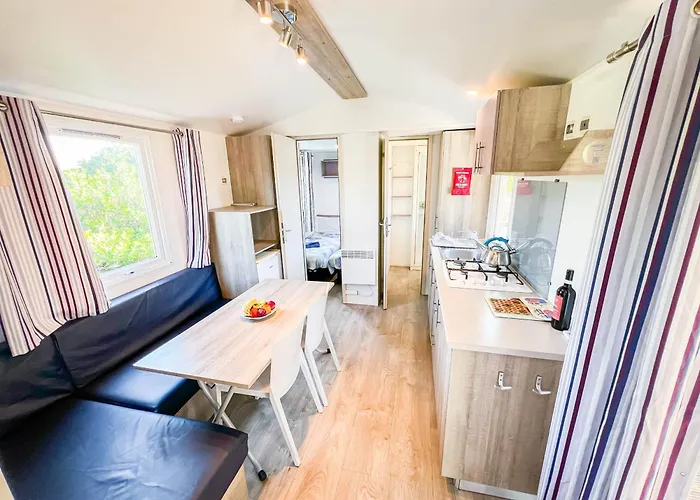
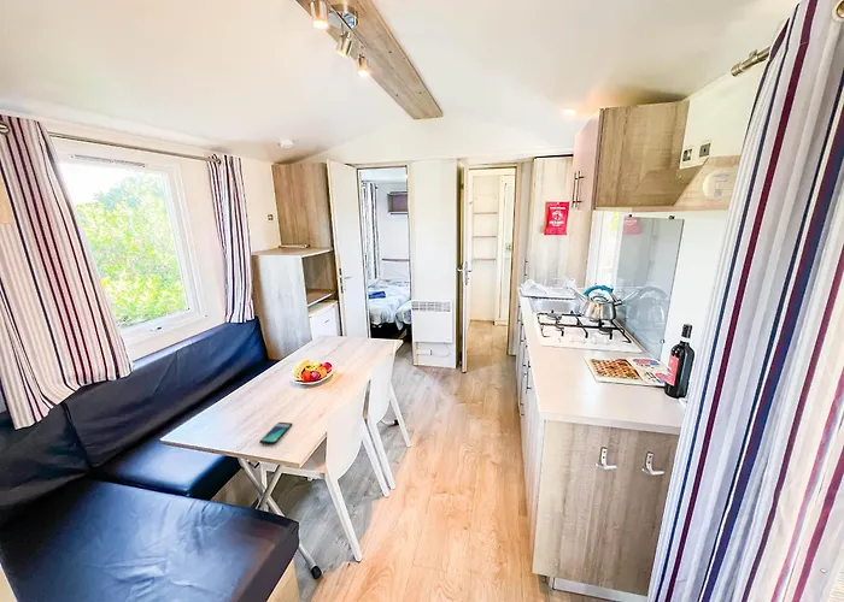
+ smartphone [258,421,293,445]
